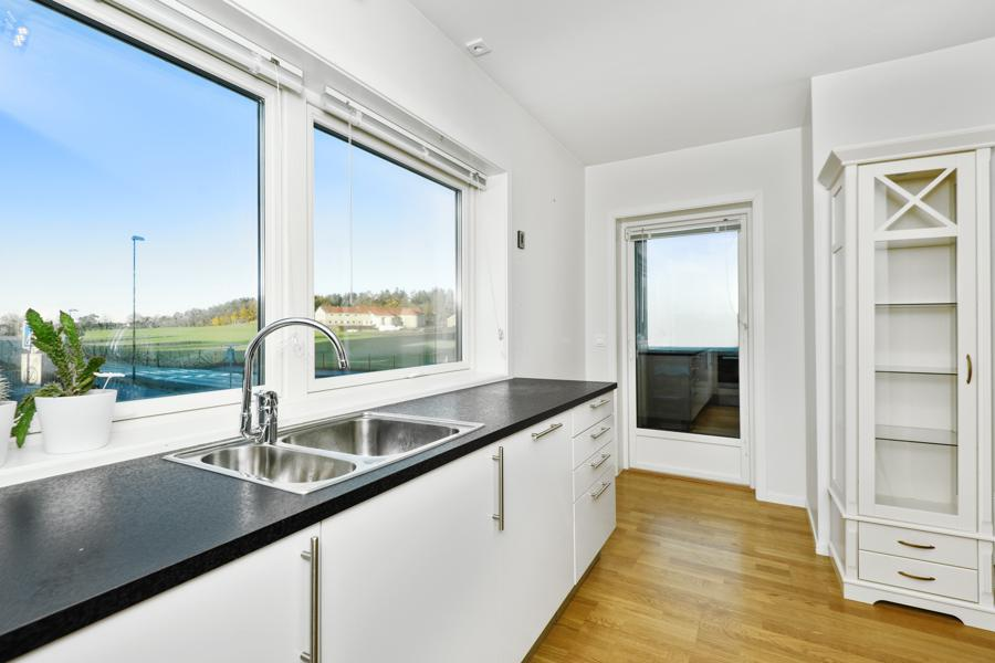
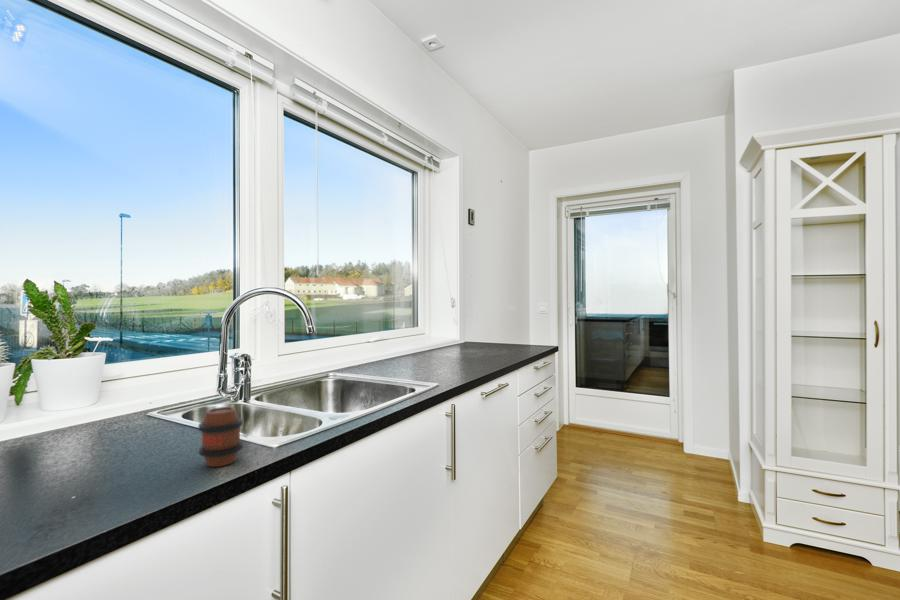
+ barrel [197,406,244,468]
